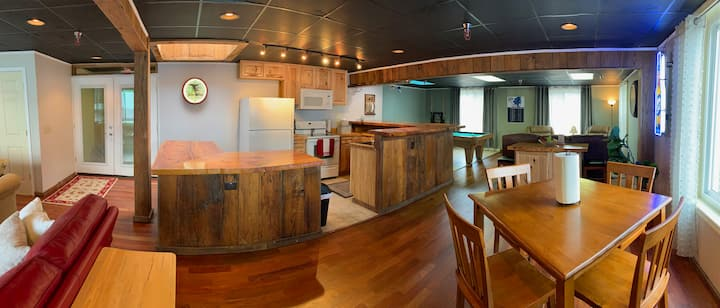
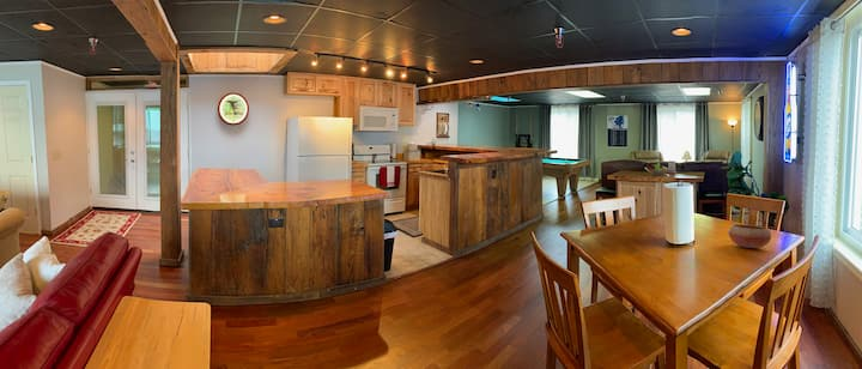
+ bowl [728,223,772,249]
